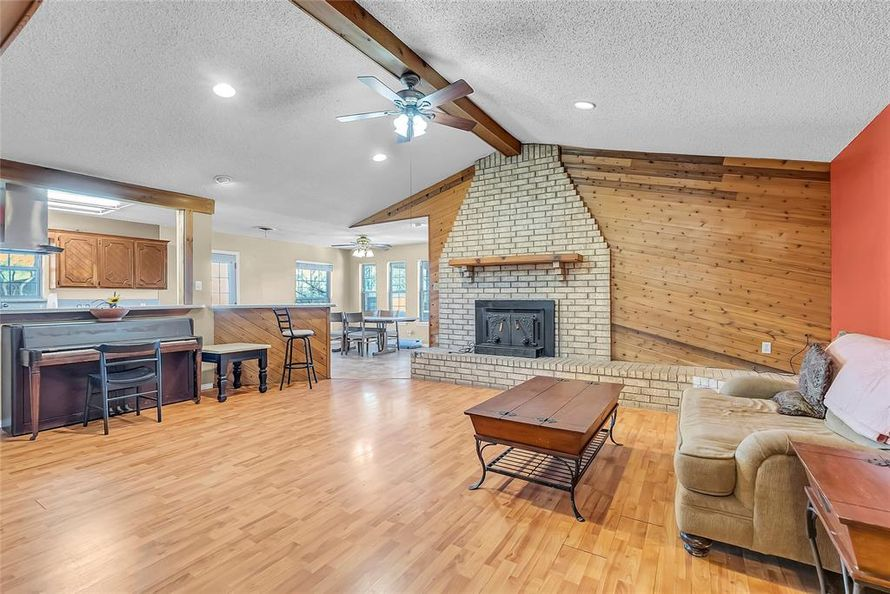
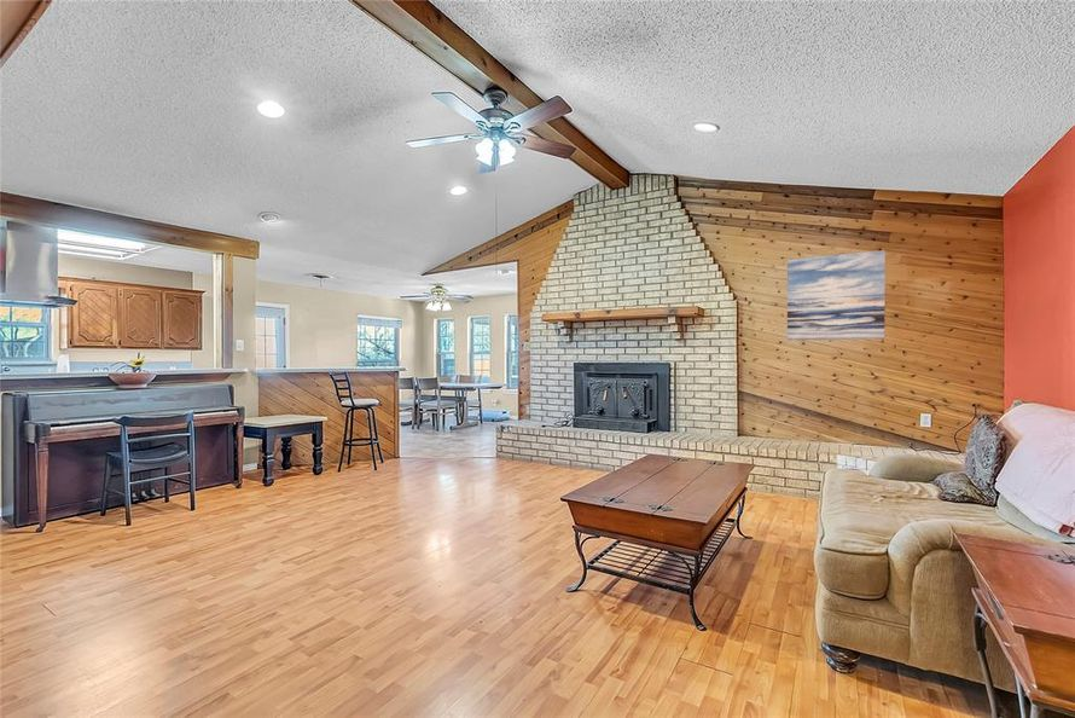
+ wall art [786,249,887,341]
